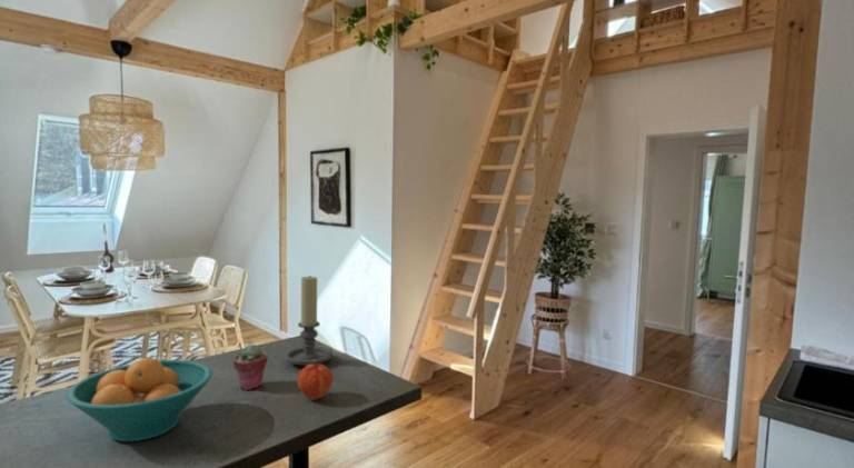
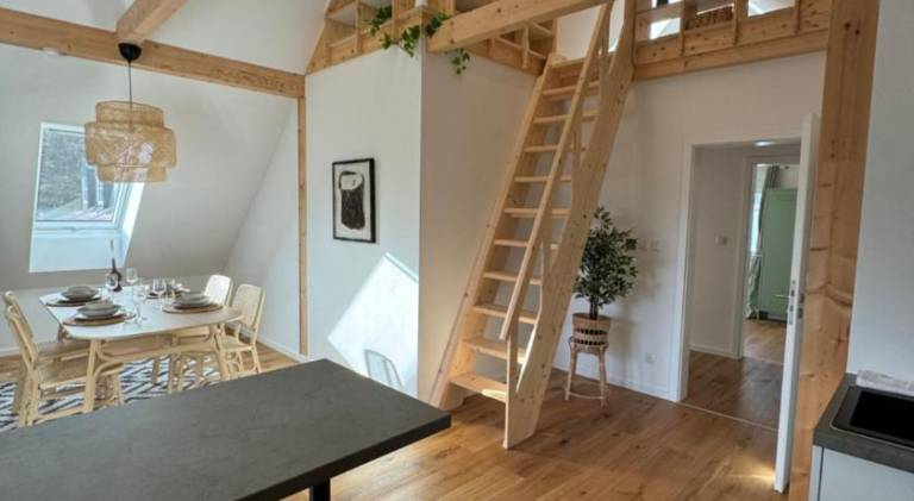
- candle holder [284,275,334,367]
- fruit bowl [64,357,214,442]
- fruit [296,360,335,401]
- potted succulent [231,343,269,391]
